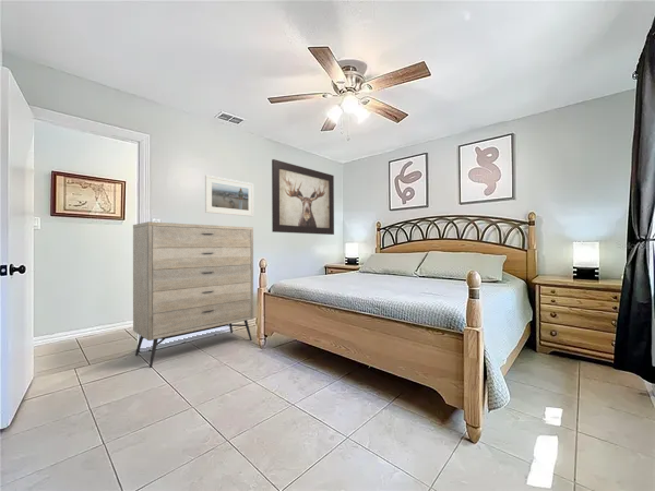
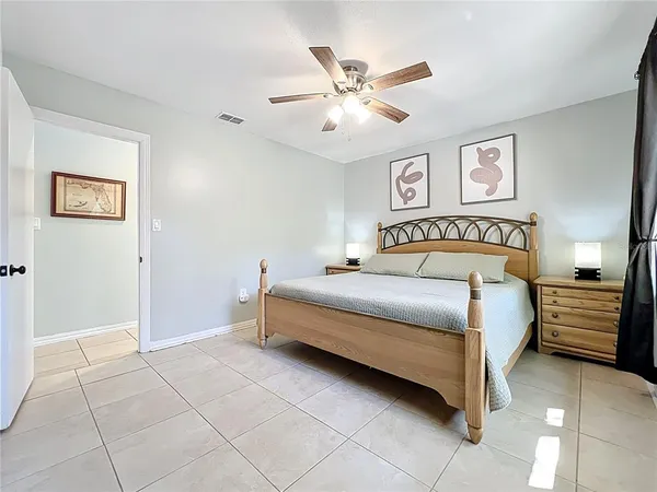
- wall art [271,158,335,236]
- dresser [132,220,254,369]
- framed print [204,175,254,217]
